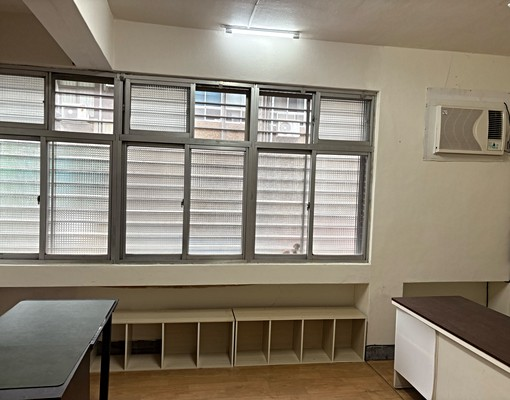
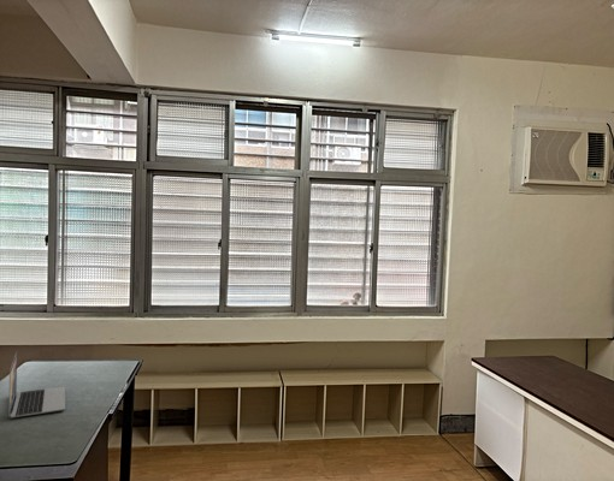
+ laptop [7,351,66,418]
